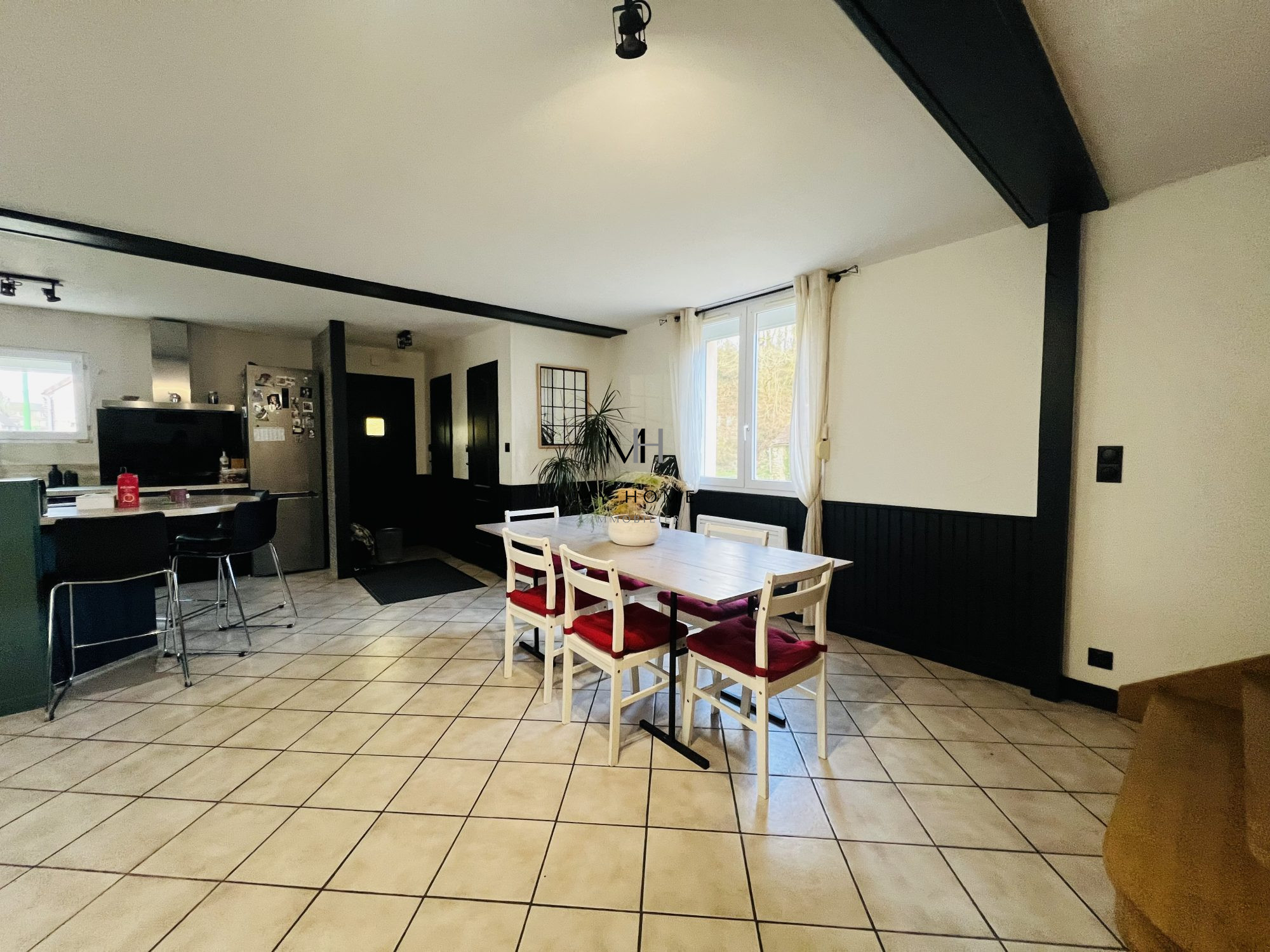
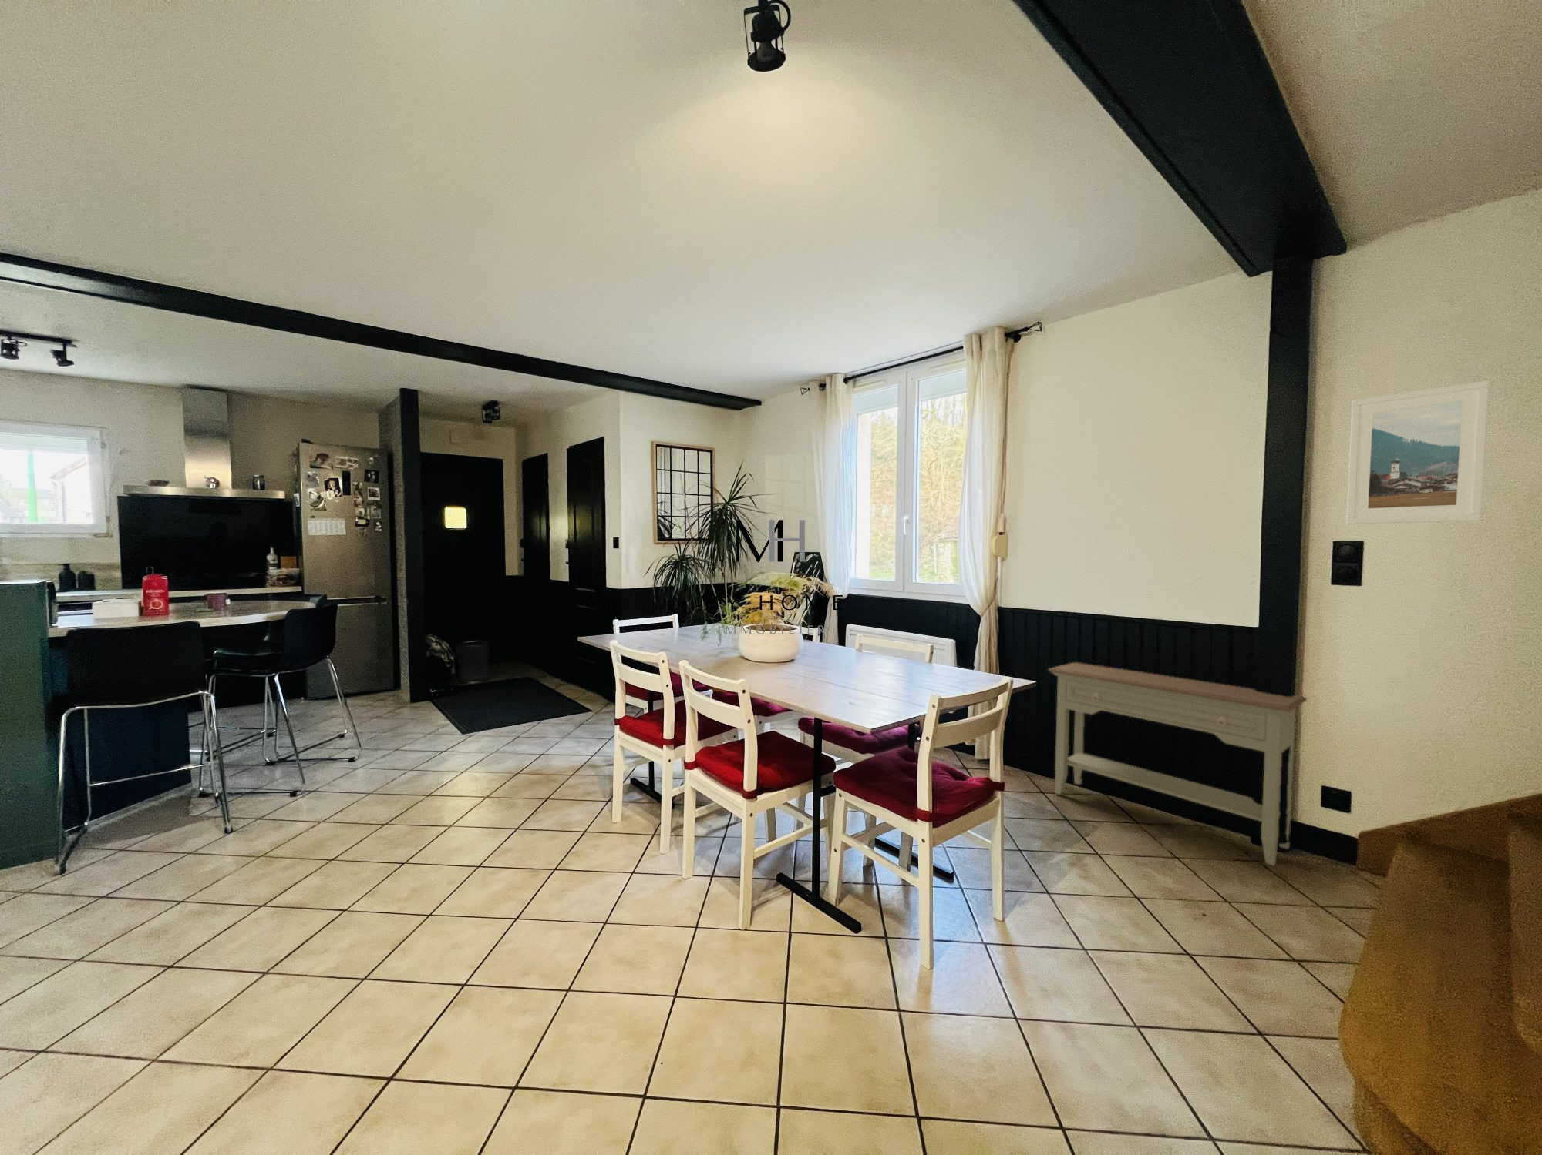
+ console table [1047,662,1308,866]
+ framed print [1345,380,1490,525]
